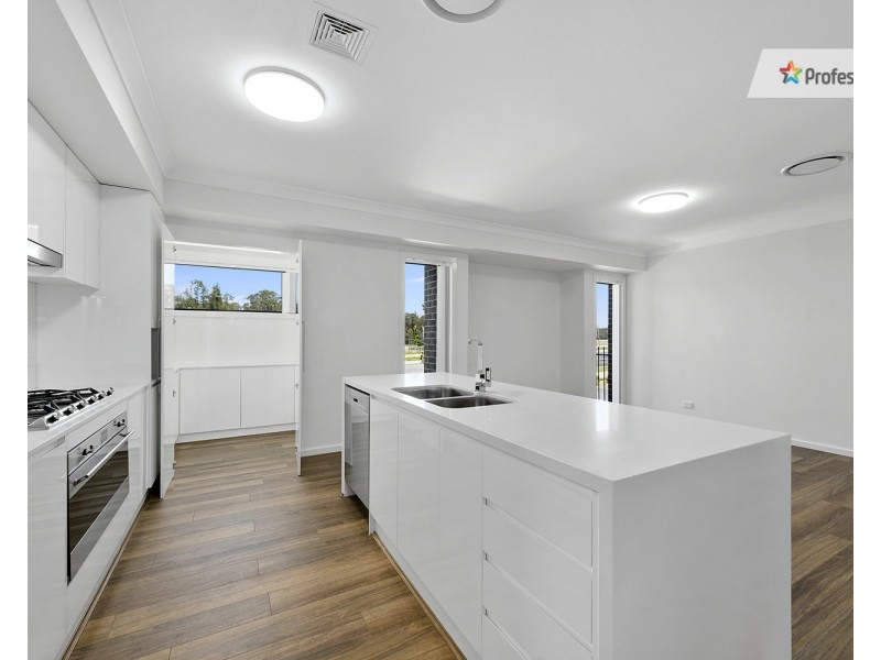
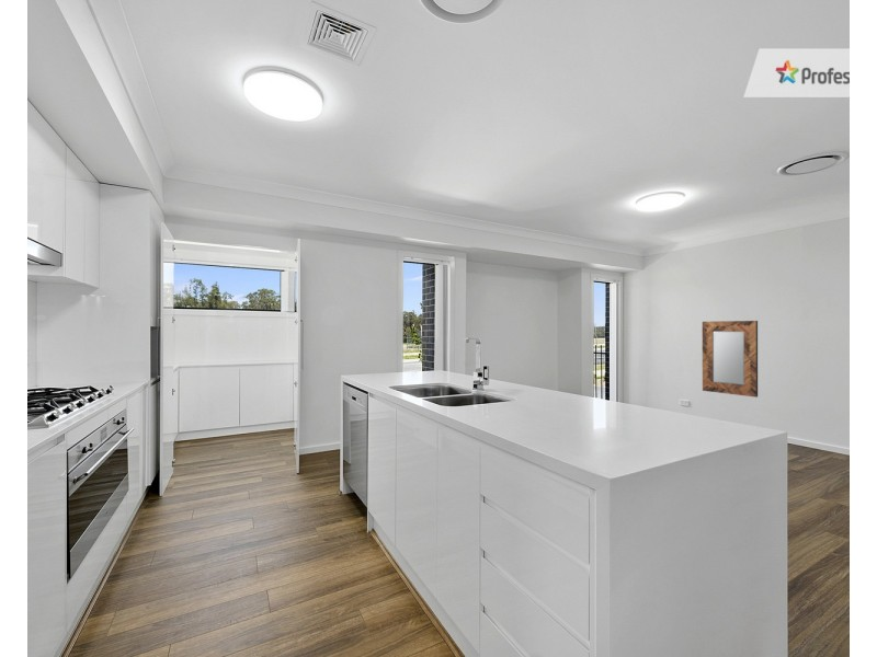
+ home mirror [702,320,759,397]
